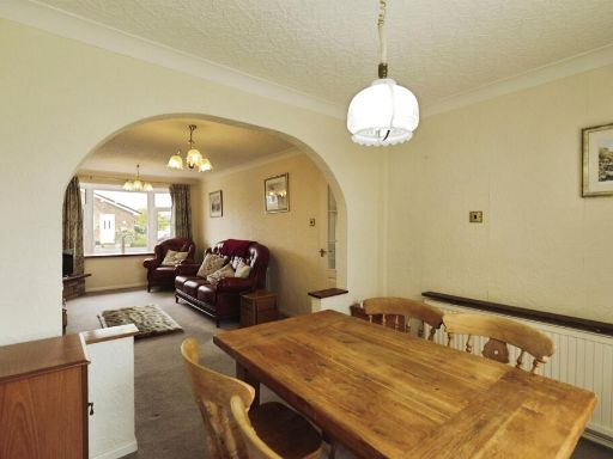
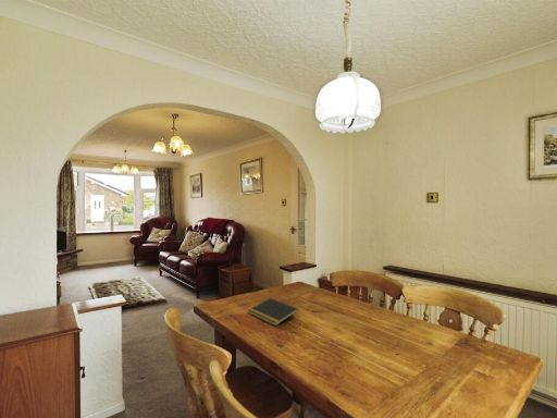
+ notepad [247,297,299,327]
